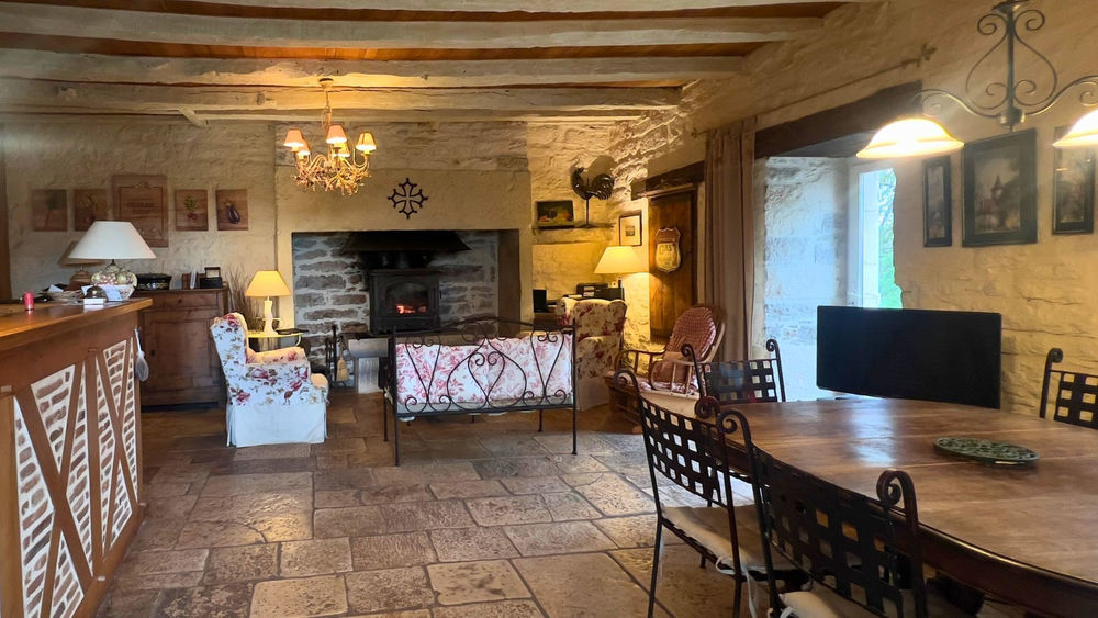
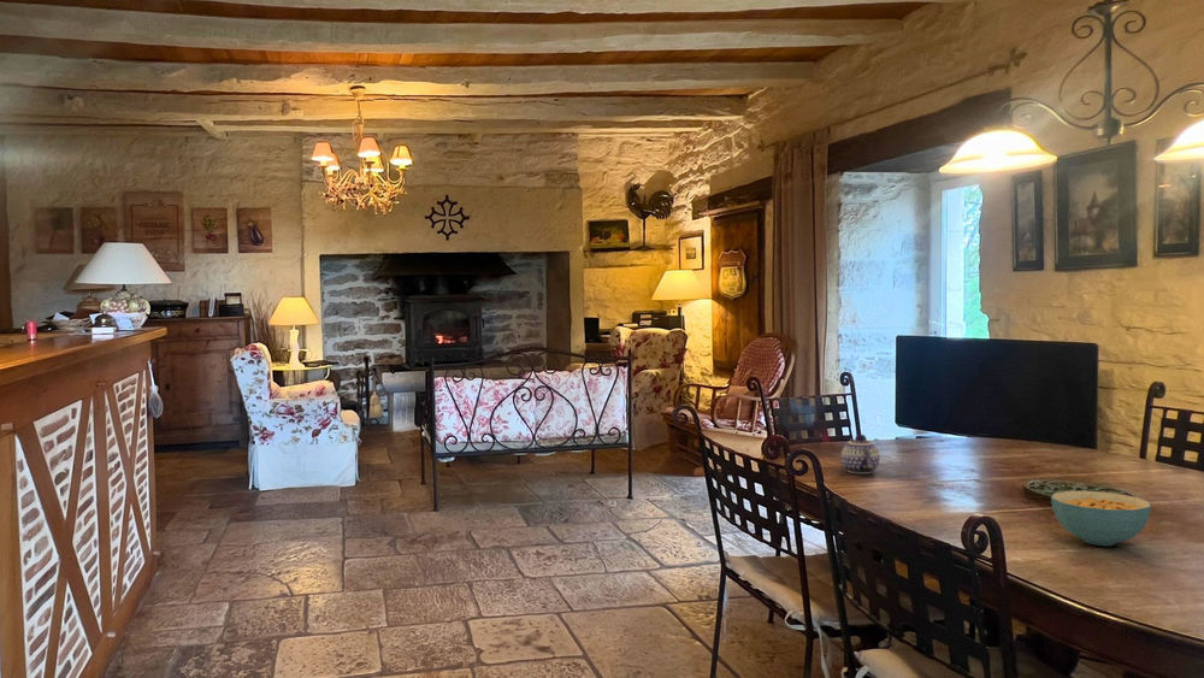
+ cereal bowl [1050,490,1152,547]
+ teapot [840,434,881,474]
